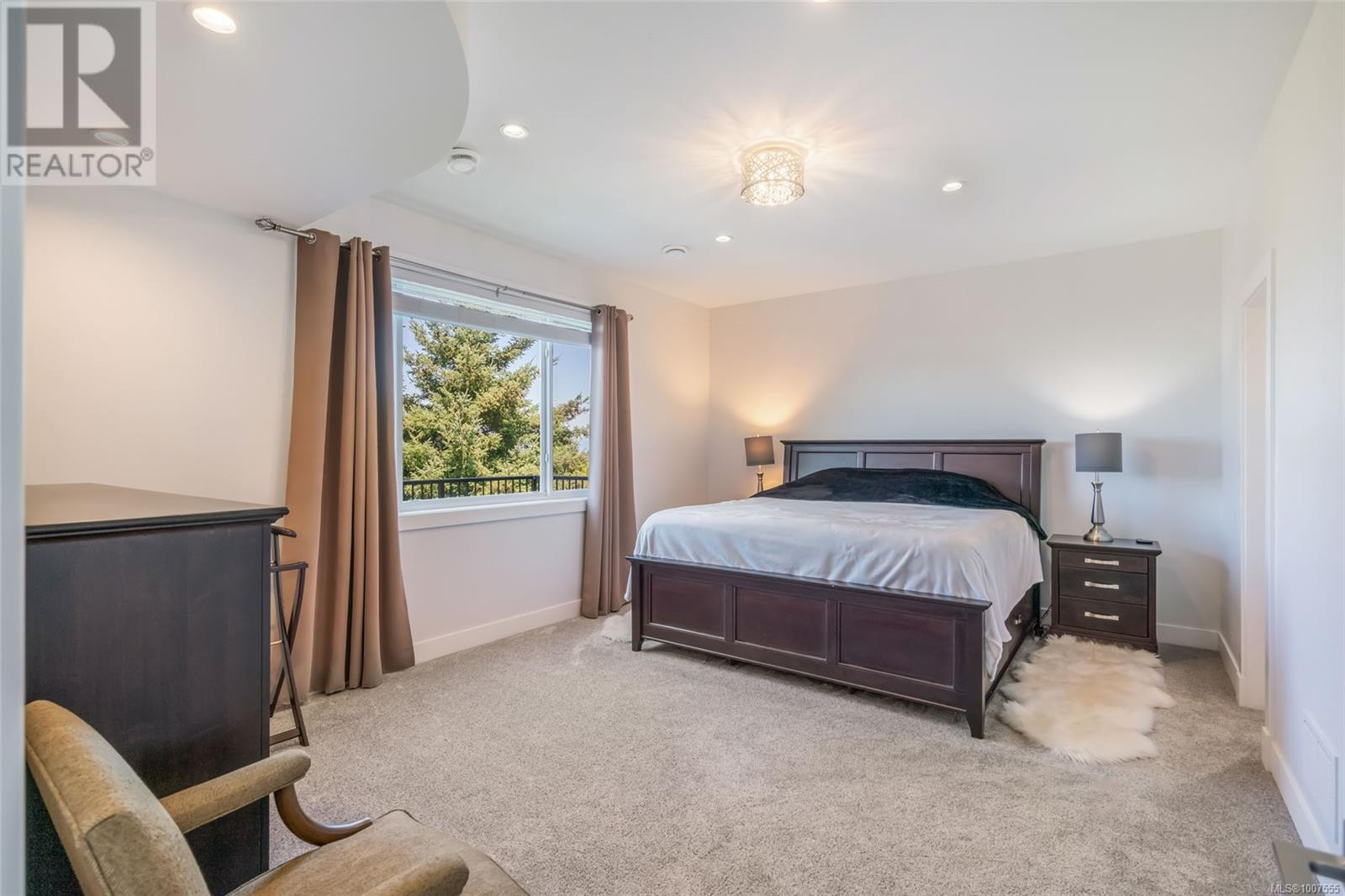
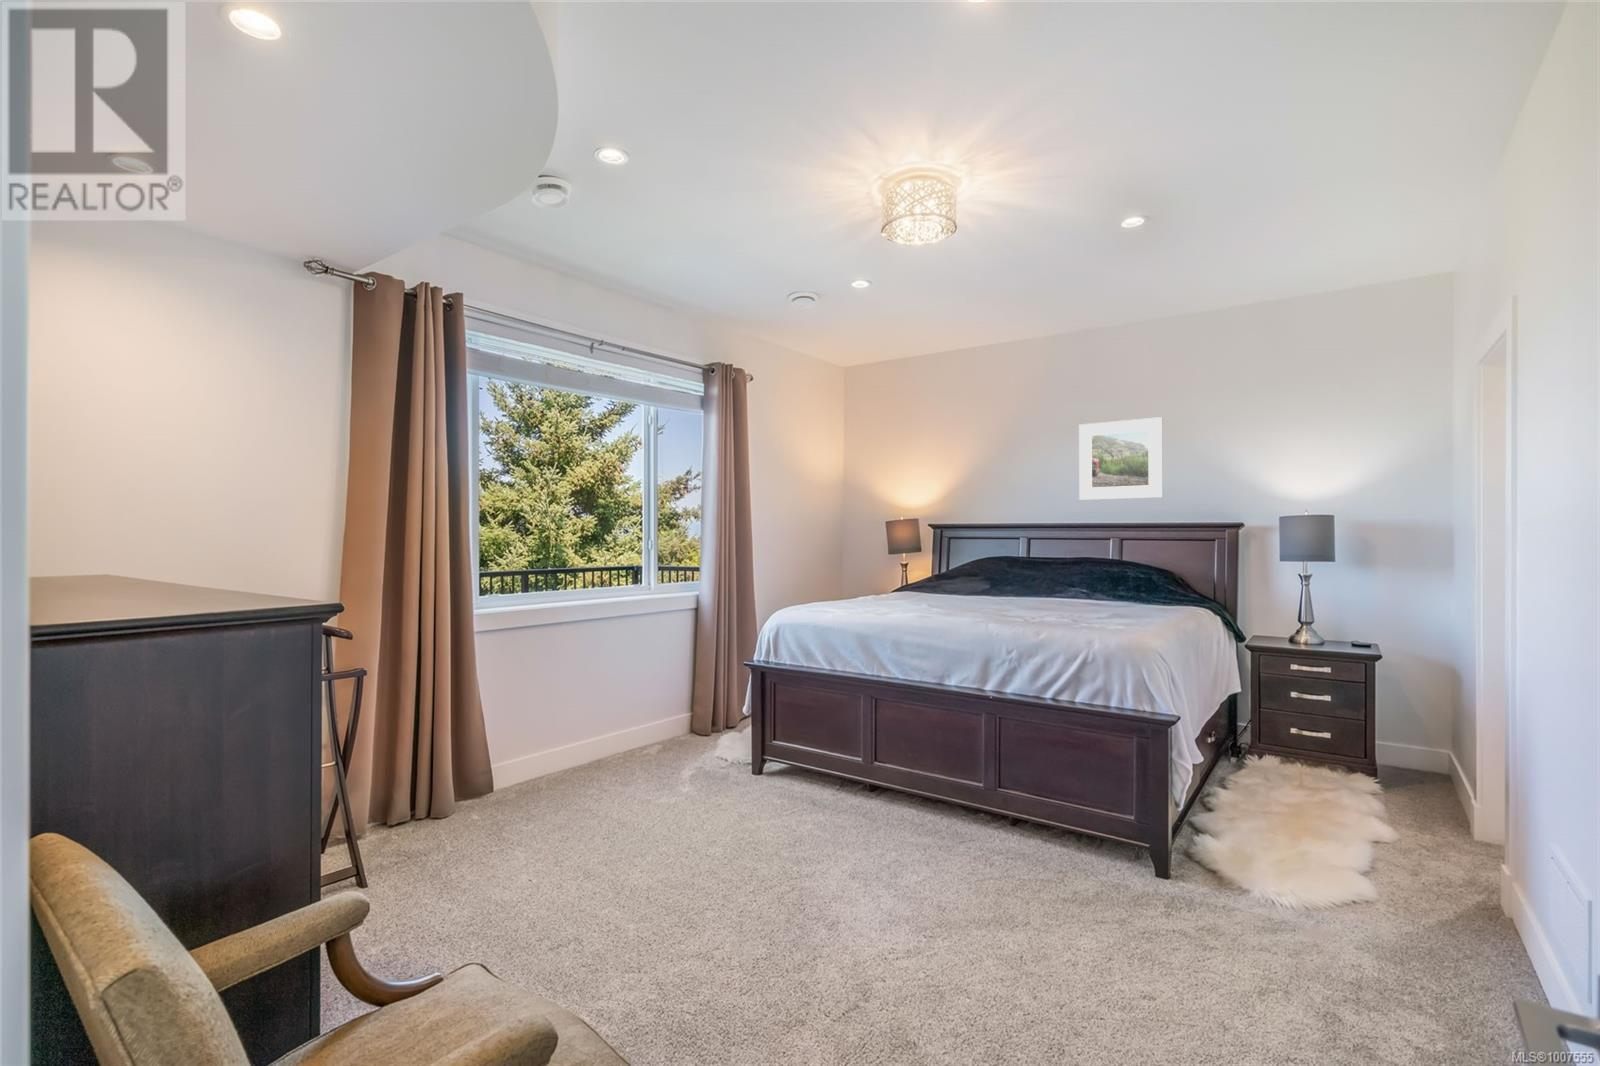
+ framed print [1078,416,1163,501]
